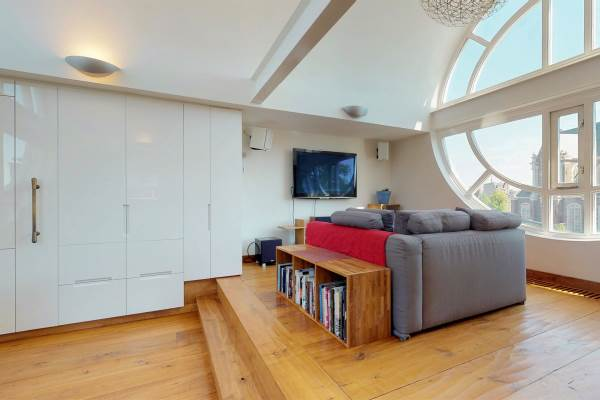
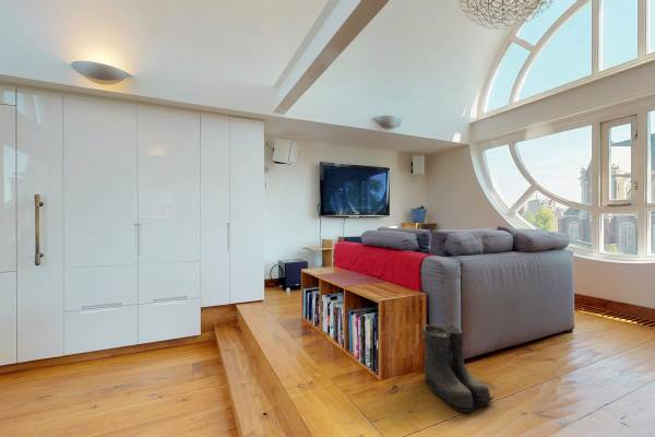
+ boots [421,322,495,413]
